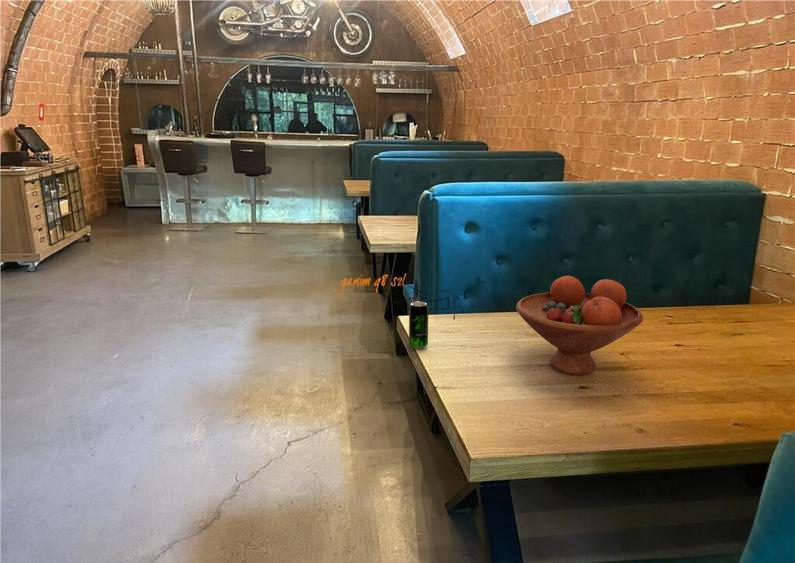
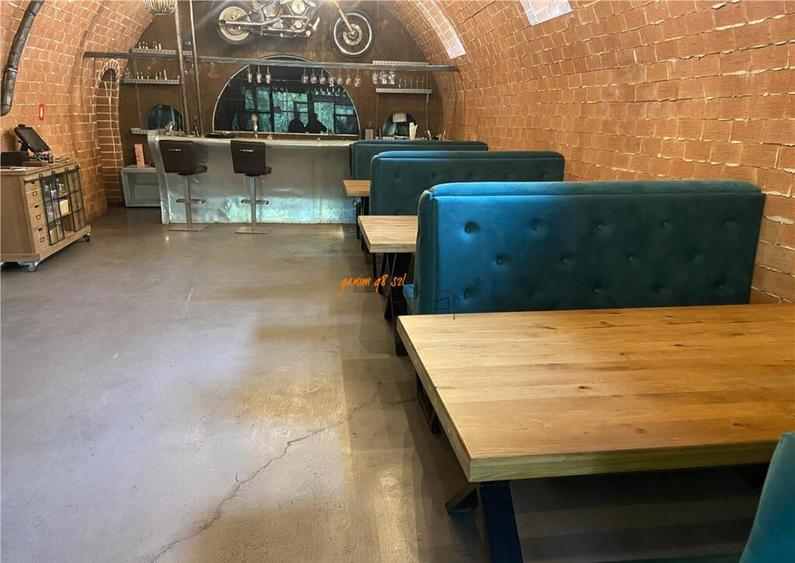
- fruit bowl [515,275,644,376]
- beverage can [408,300,429,350]
